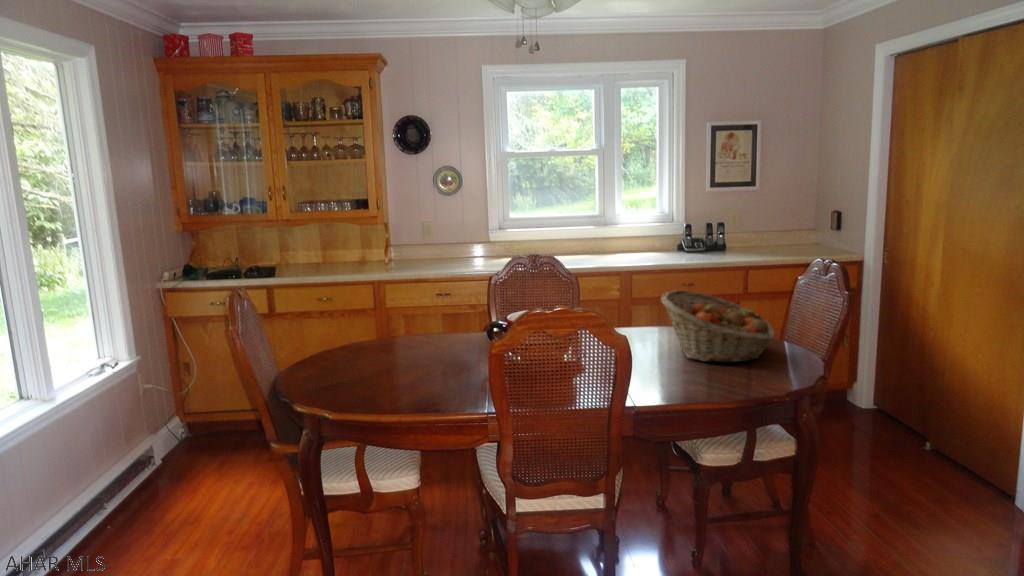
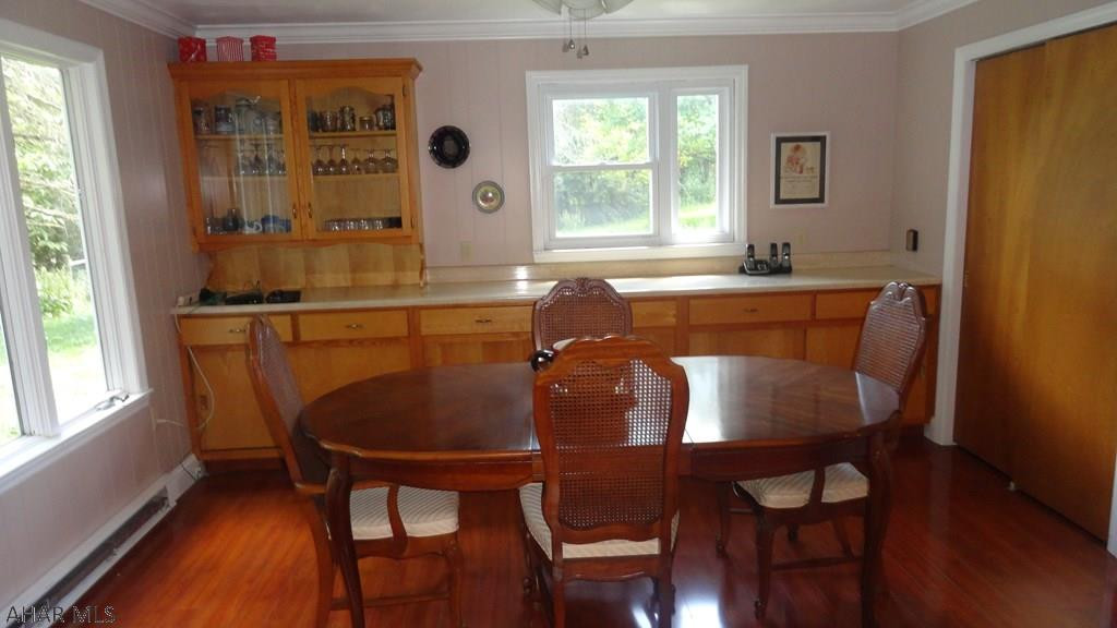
- fruit basket [660,289,776,364]
